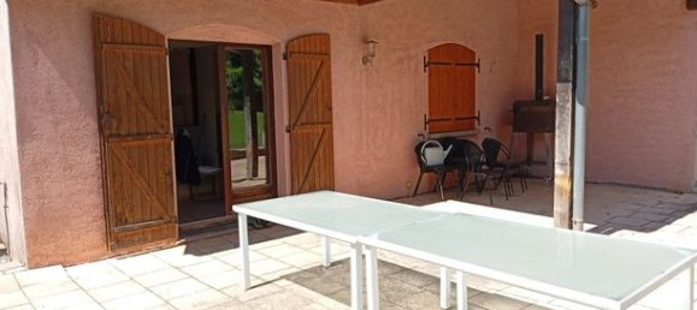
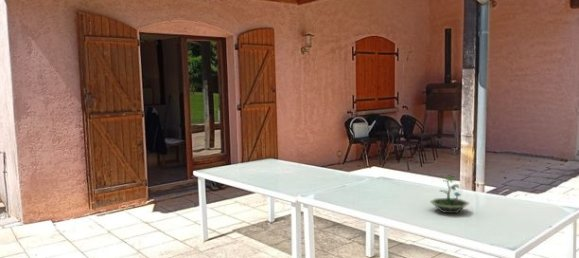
+ terrarium [429,174,471,215]
